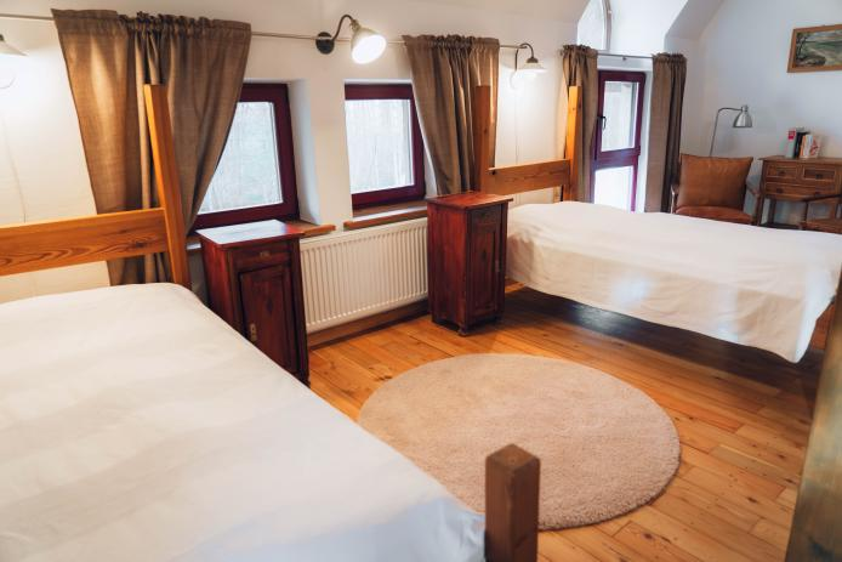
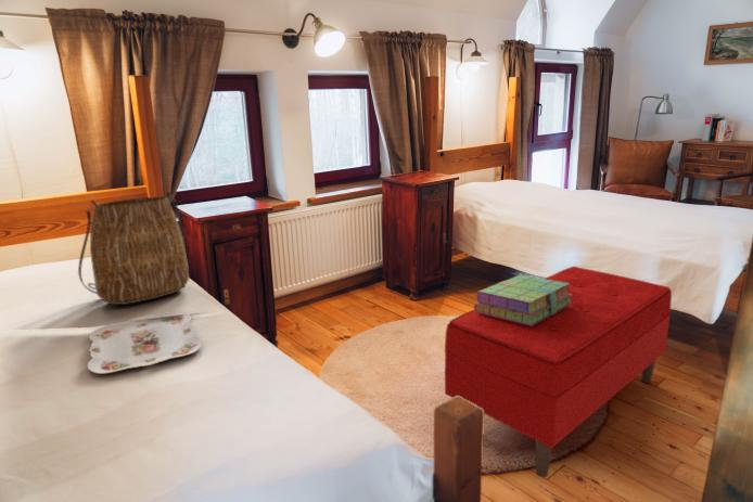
+ stack of books [473,274,572,325]
+ bench [444,266,673,478]
+ tote bag [77,191,190,306]
+ serving tray [87,311,204,375]
